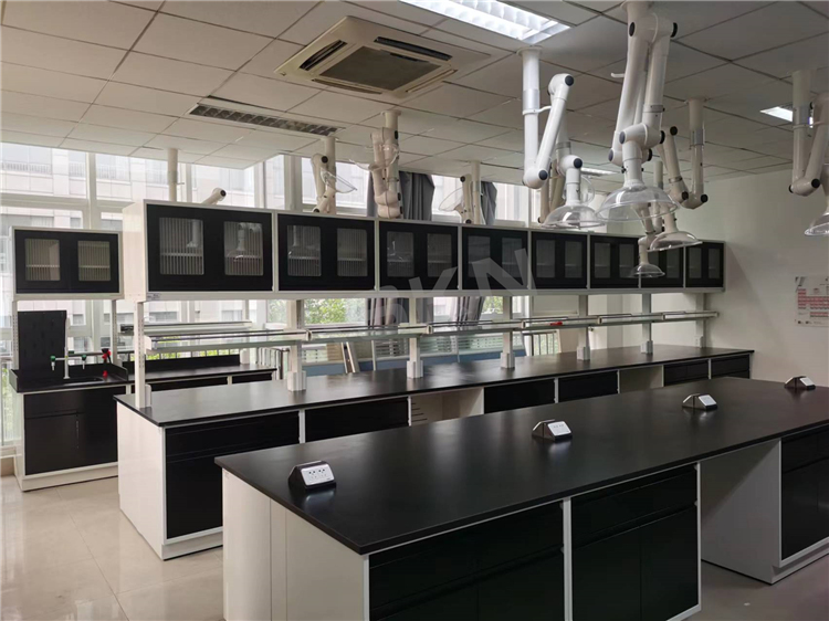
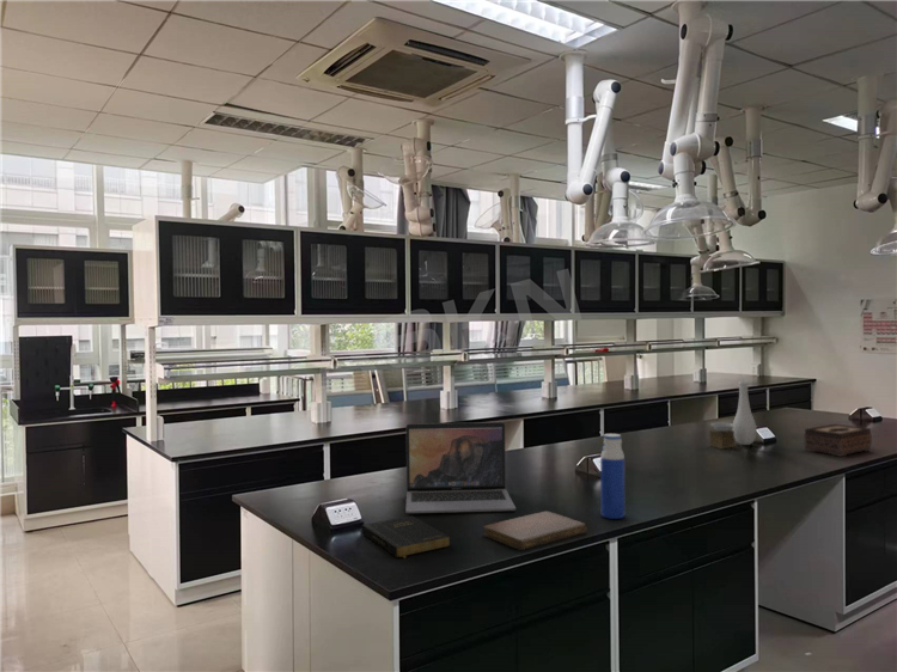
+ book [361,515,451,560]
+ notebook [482,511,588,551]
+ laptop [404,421,517,514]
+ vase [708,380,757,450]
+ tissue box [803,423,873,458]
+ water bottle [599,433,626,520]
